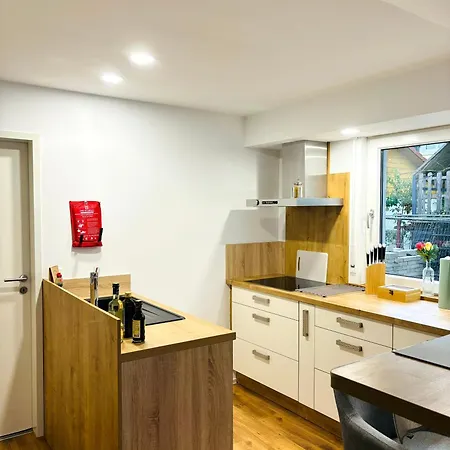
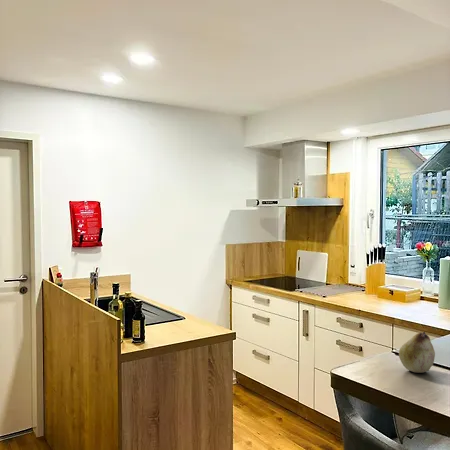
+ fruit [398,331,436,374]
